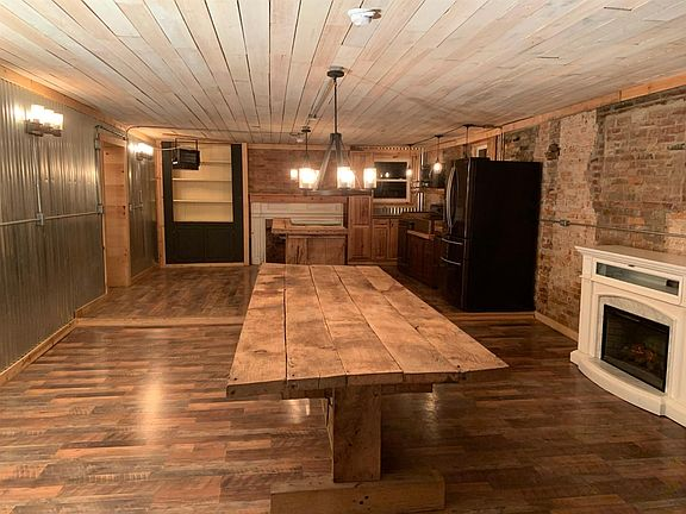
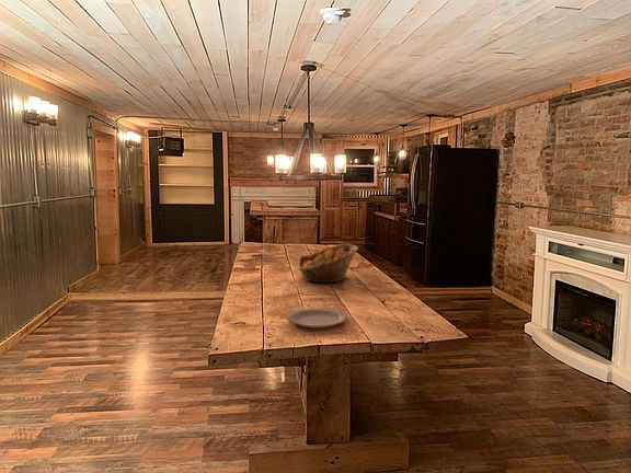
+ fruit basket [296,243,359,285]
+ plate [286,307,348,328]
